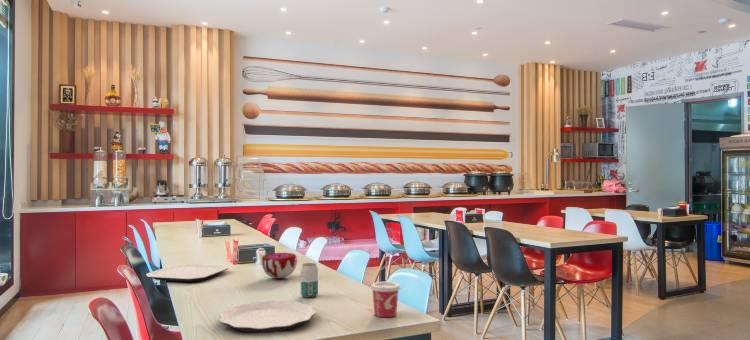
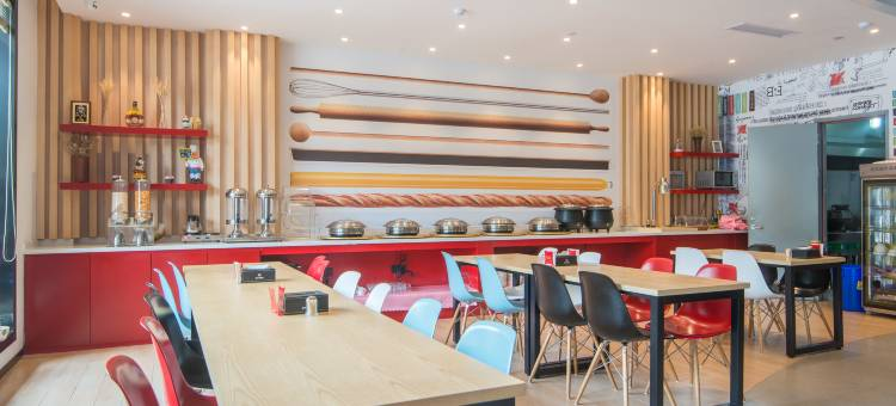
- plate [219,299,317,333]
- beverage can [300,262,319,299]
- decorative bowl [261,252,298,279]
- cup [369,281,402,318]
- plate [145,263,229,283]
